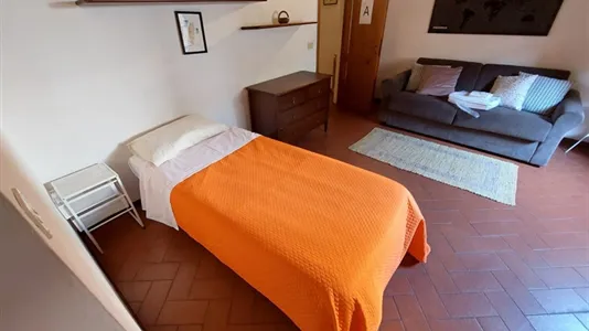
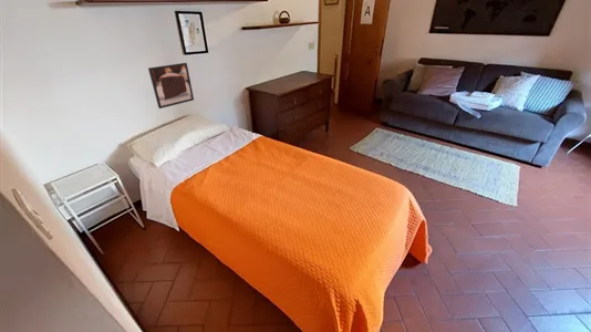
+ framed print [147,62,195,110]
